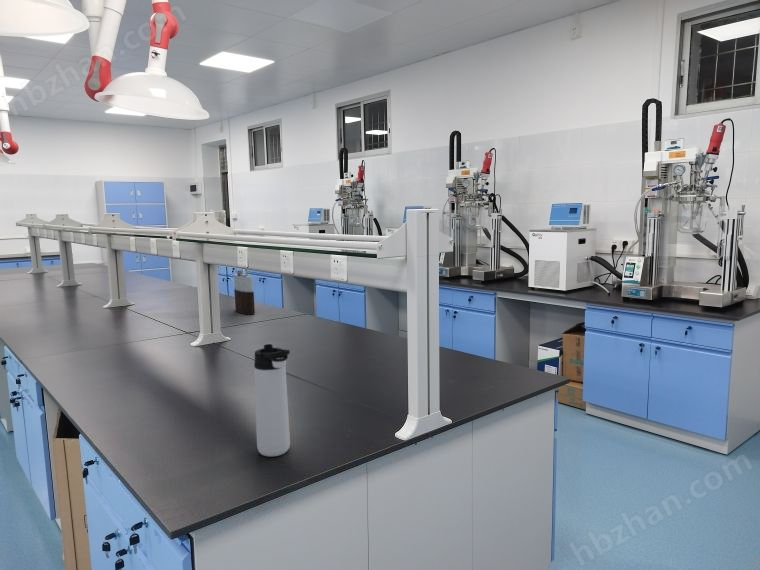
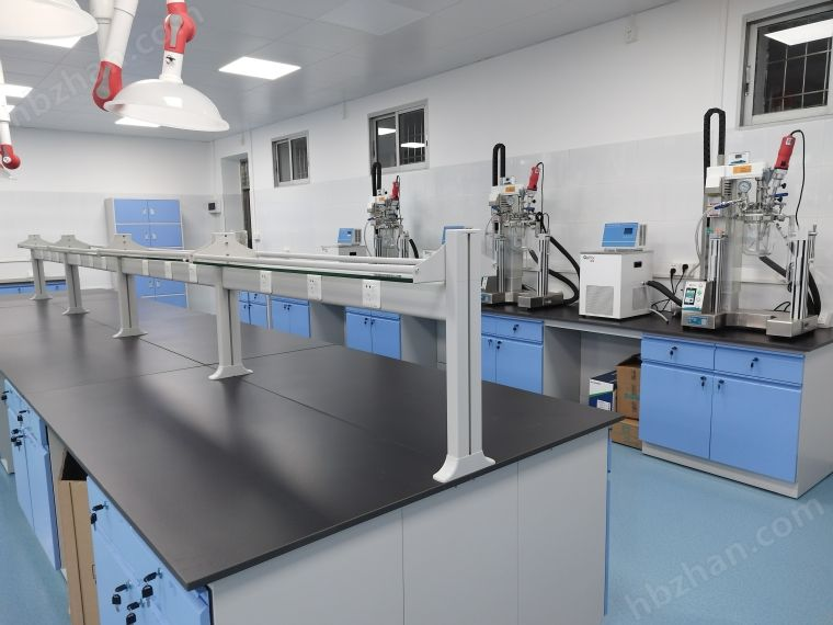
- flask [233,270,256,316]
- thermos bottle [253,343,291,458]
